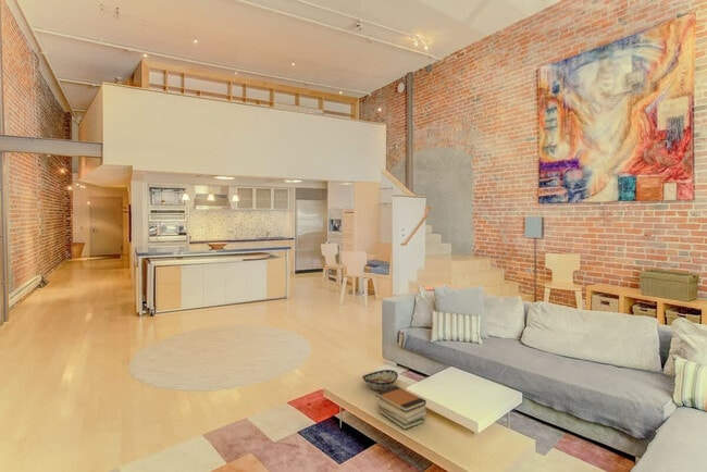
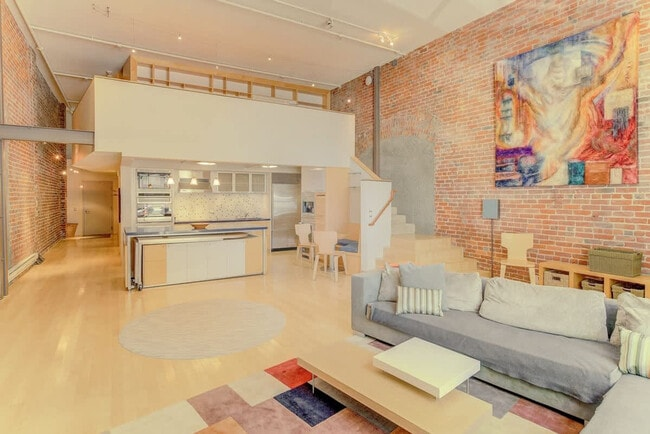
- decorative bowl [361,369,399,392]
- book stack [375,385,427,431]
